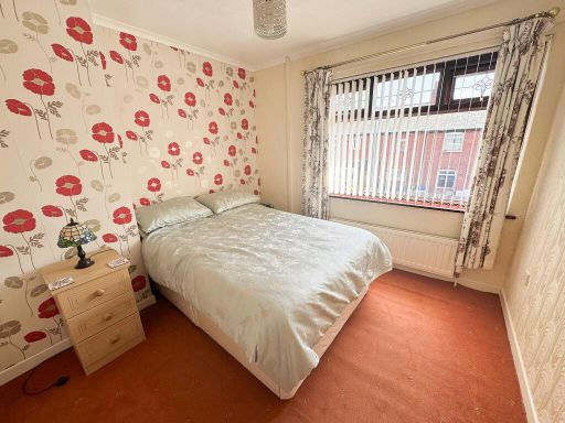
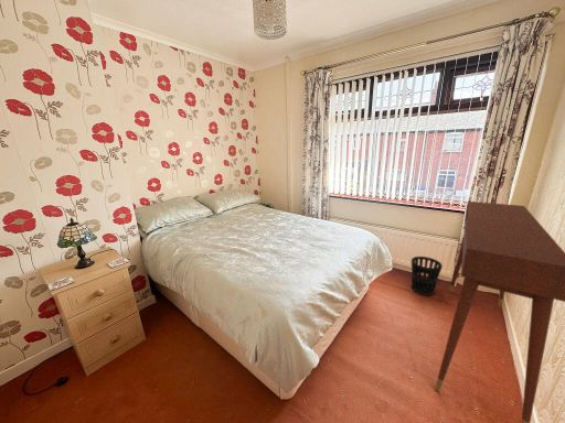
+ desk [434,200,565,423]
+ wastebasket [411,256,444,296]
